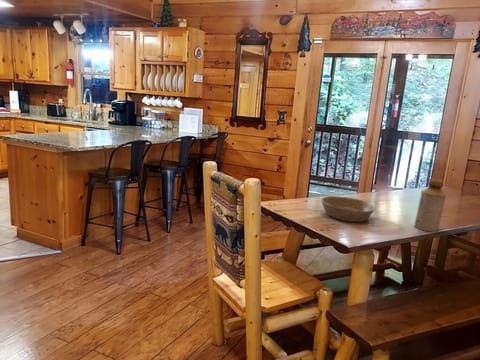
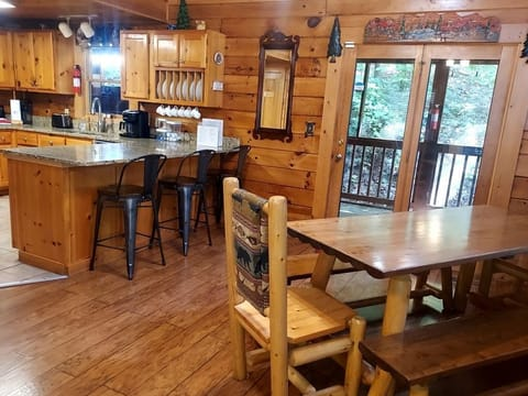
- bottle [414,178,447,232]
- bowl [320,195,376,223]
